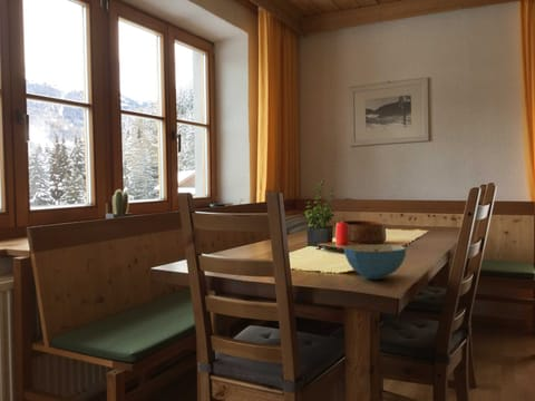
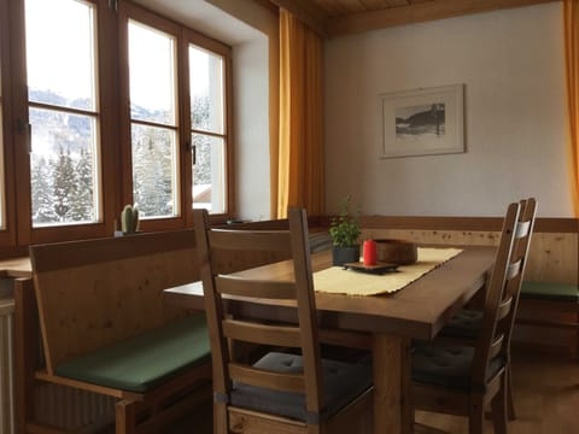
- cereal bowl [343,244,407,280]
